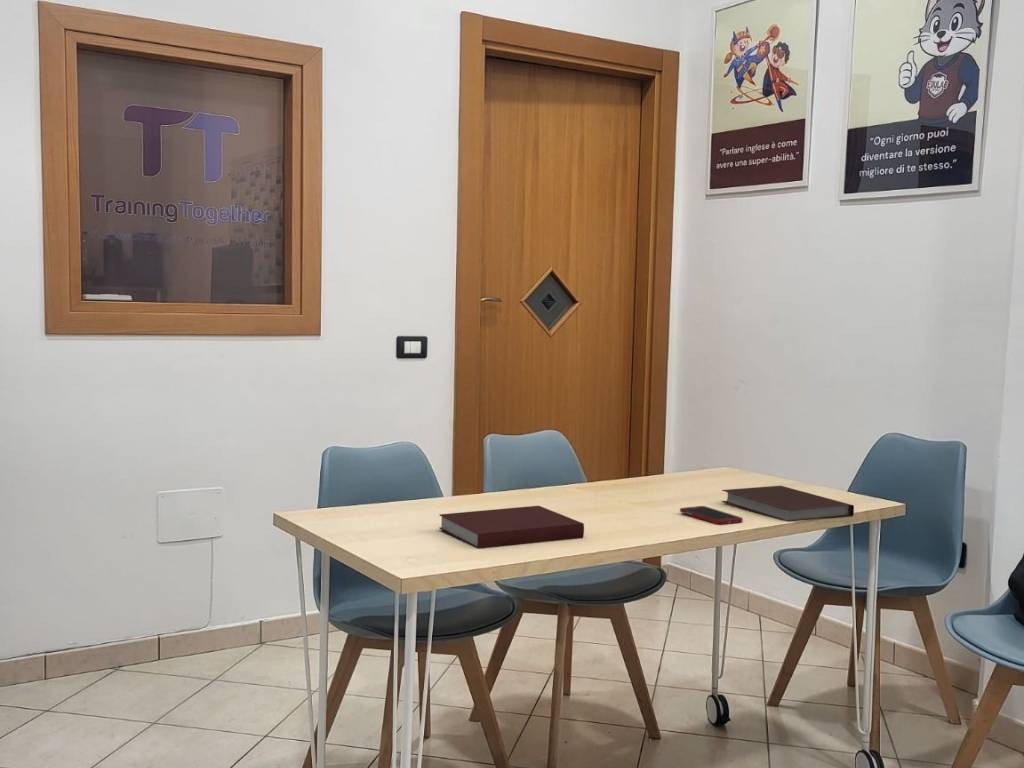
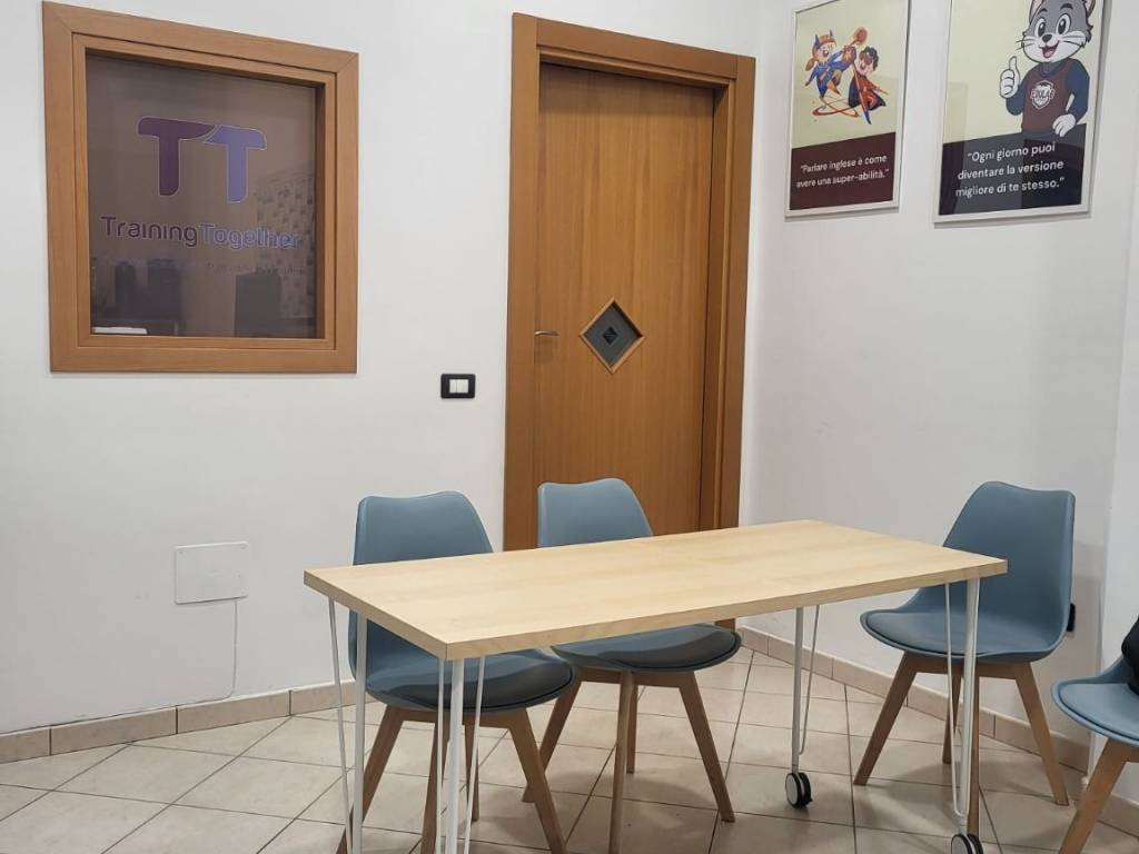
- cell phone [679,505,744,525]
- notebook [720,485,855,522]
- notebook [438,505,585,550]
